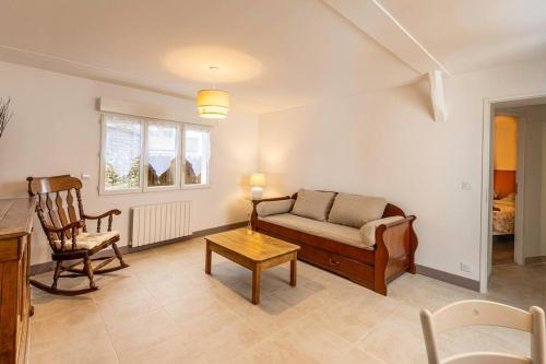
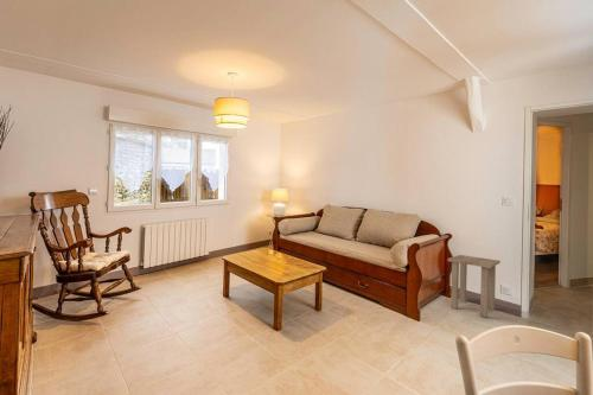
+ side table [446,254,502,318]
